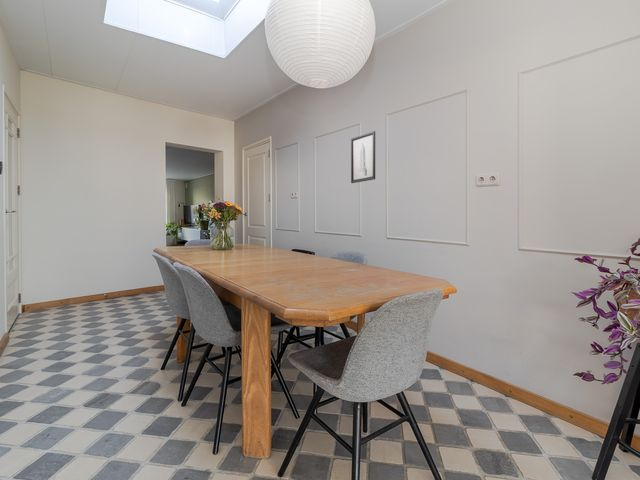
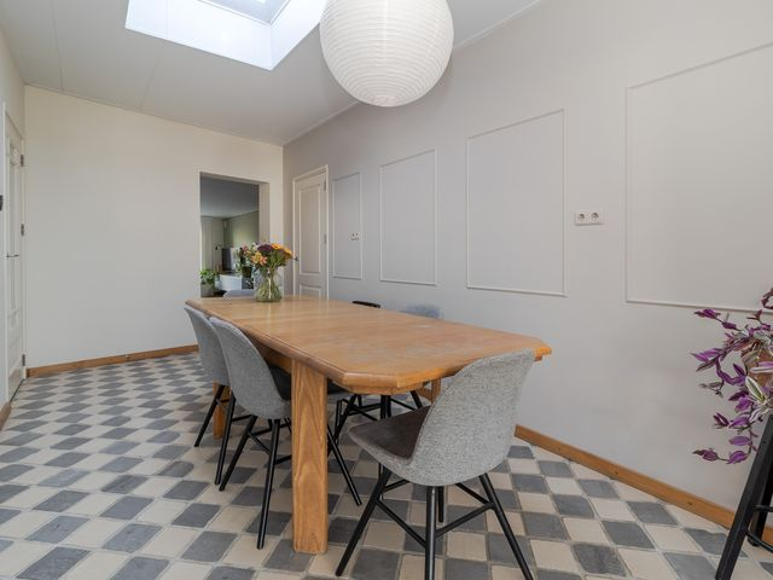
- wall art [350,130,376,184]
